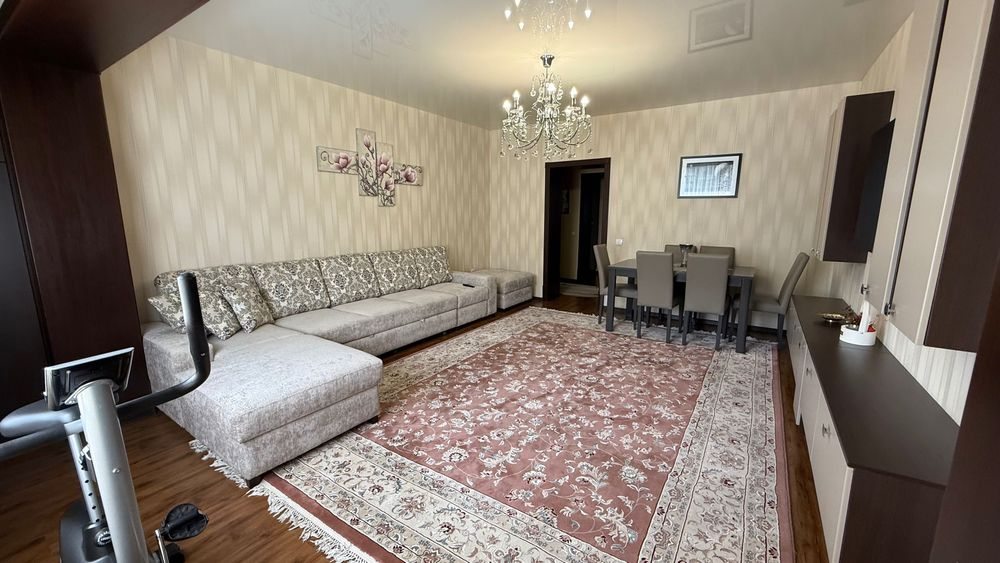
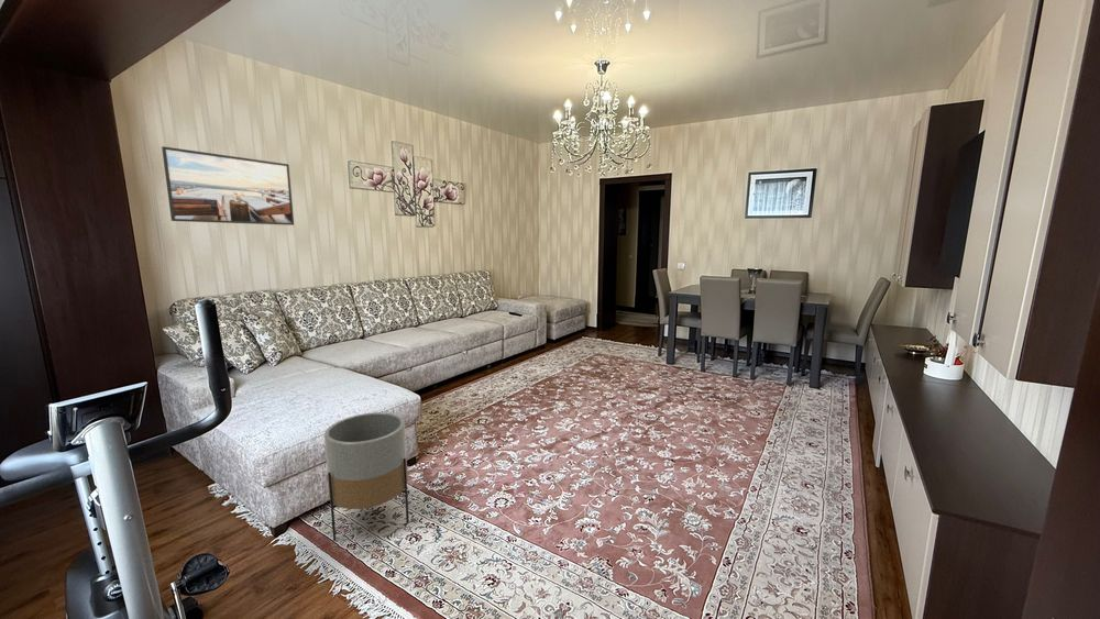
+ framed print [161,145,295,226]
+ planter [323,411,410,542]
